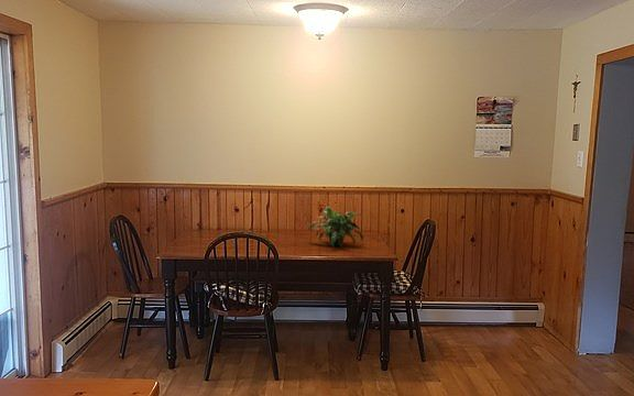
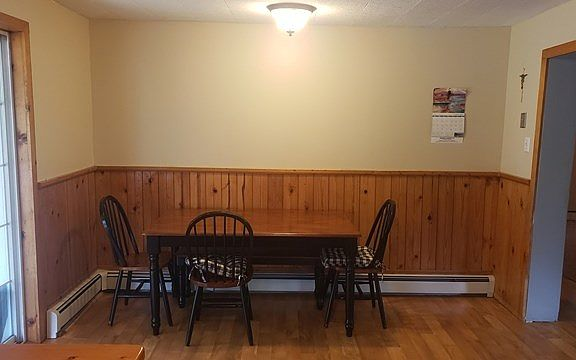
- potted plant [307,206,364,249]
